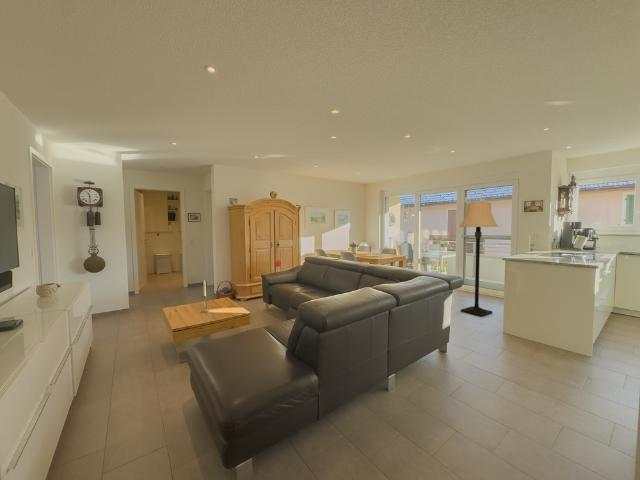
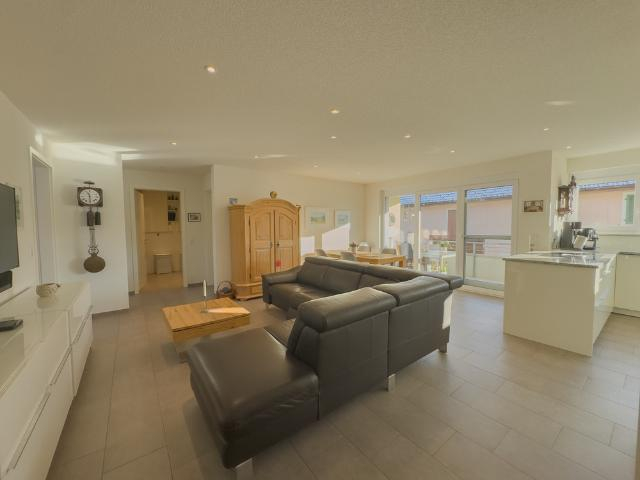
- lamp [458,201,500,318]
